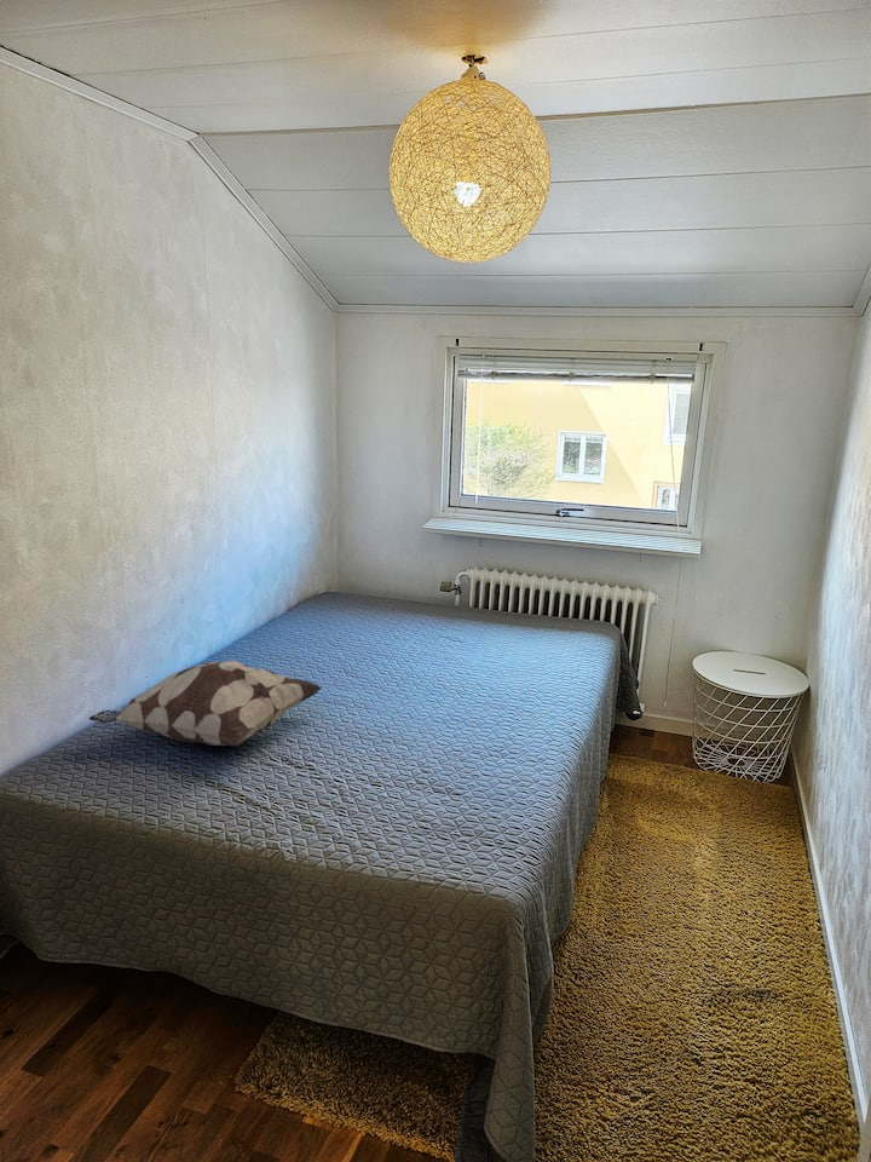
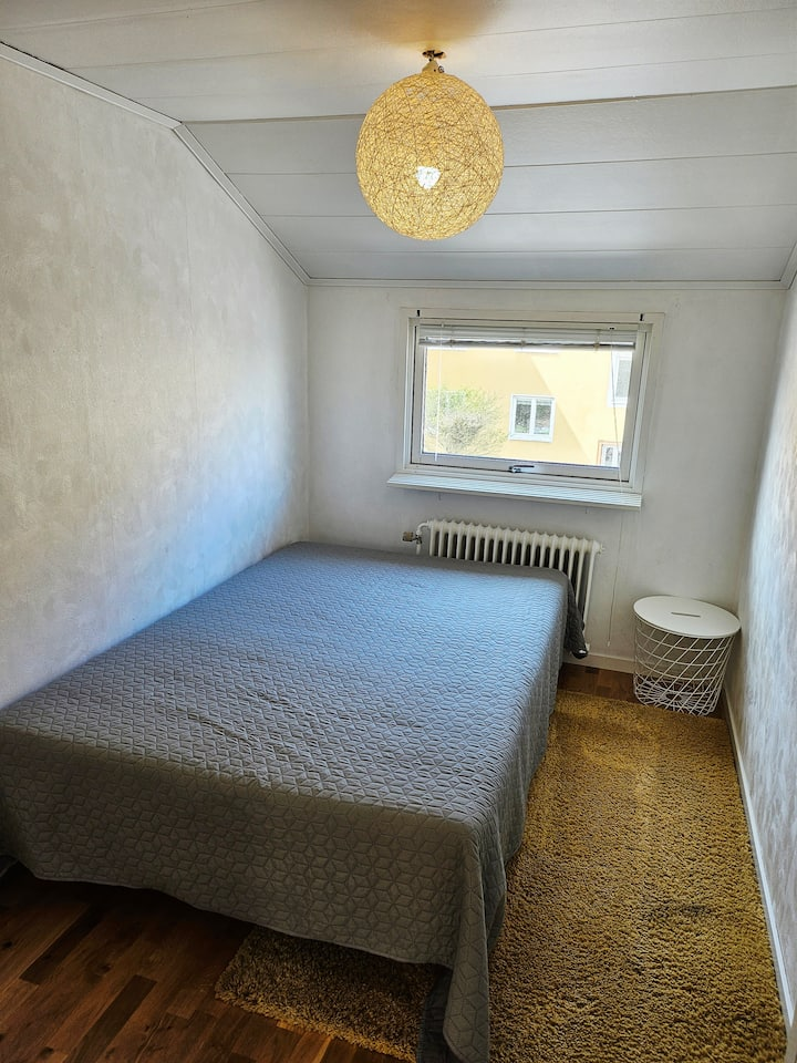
- decorative pillow [88,660,323,747]
